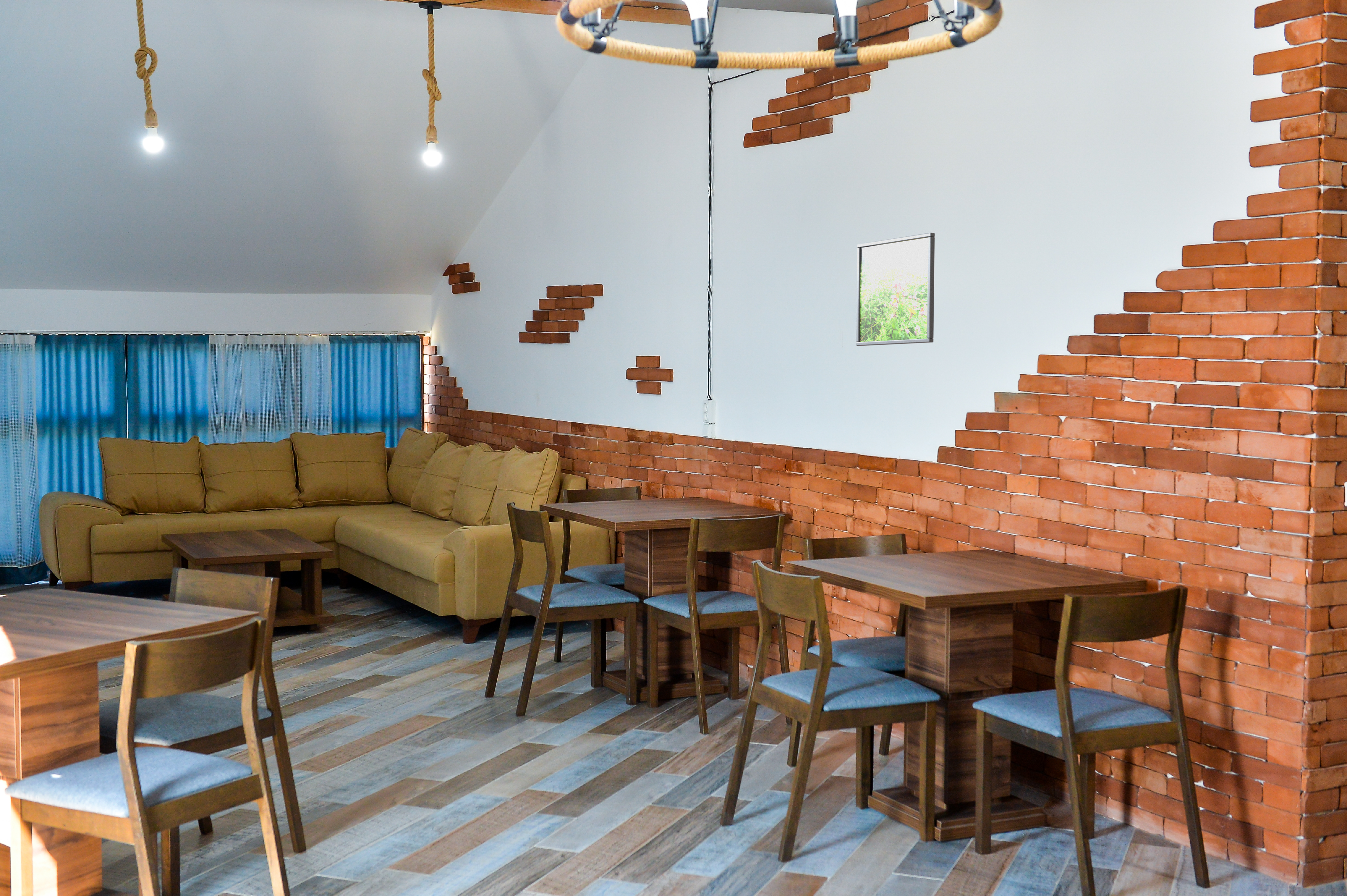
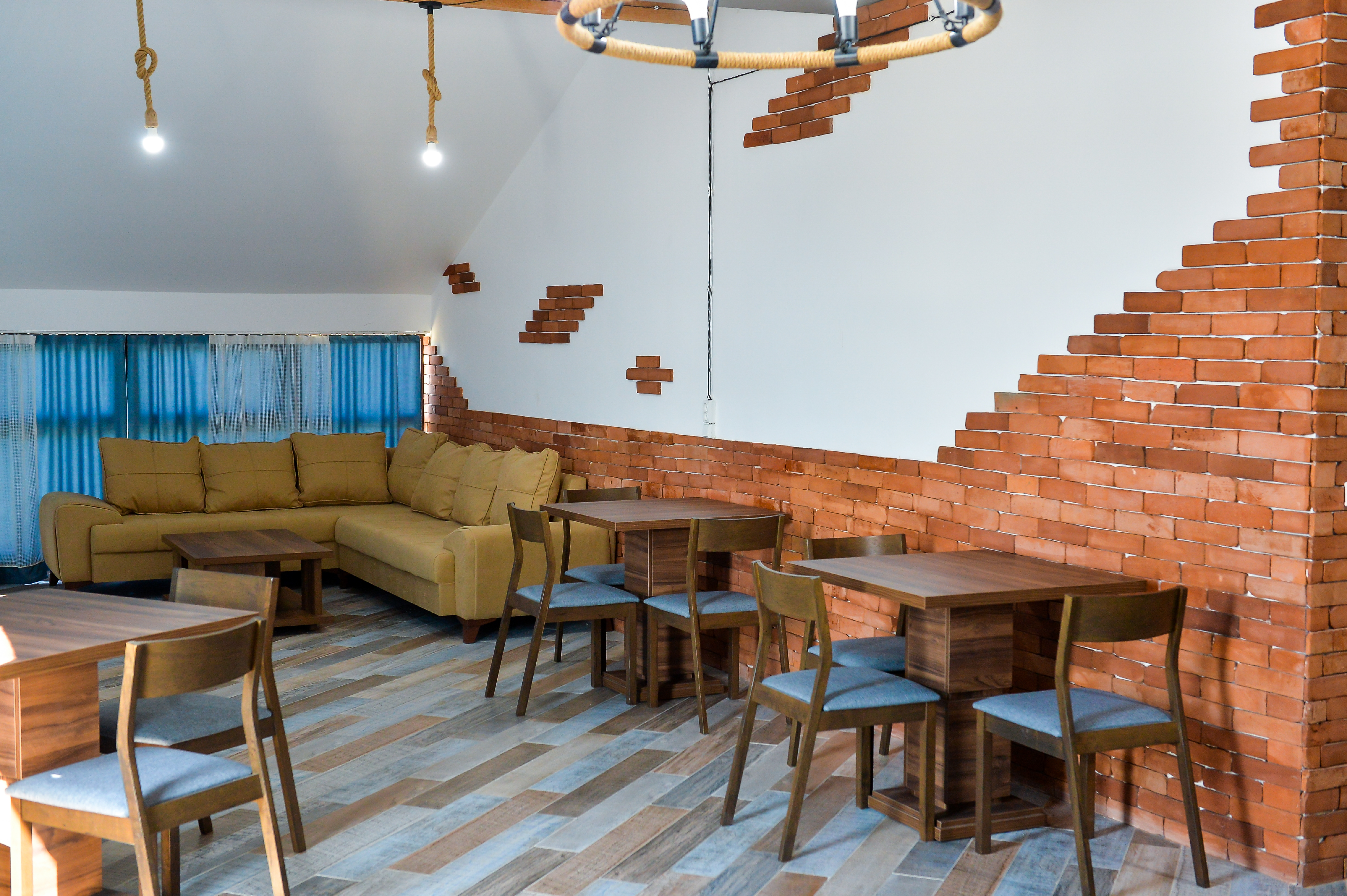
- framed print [856,232,935,346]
